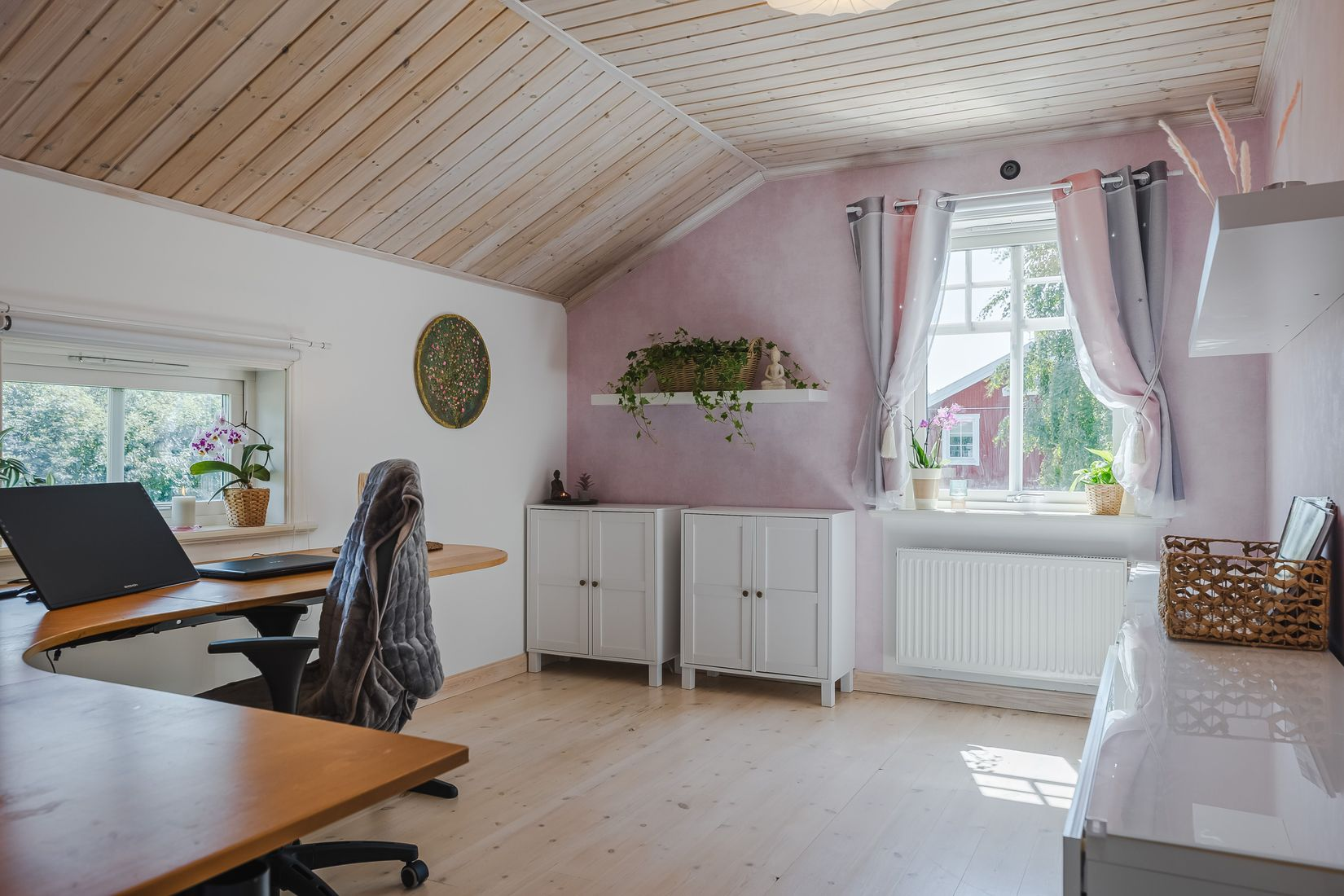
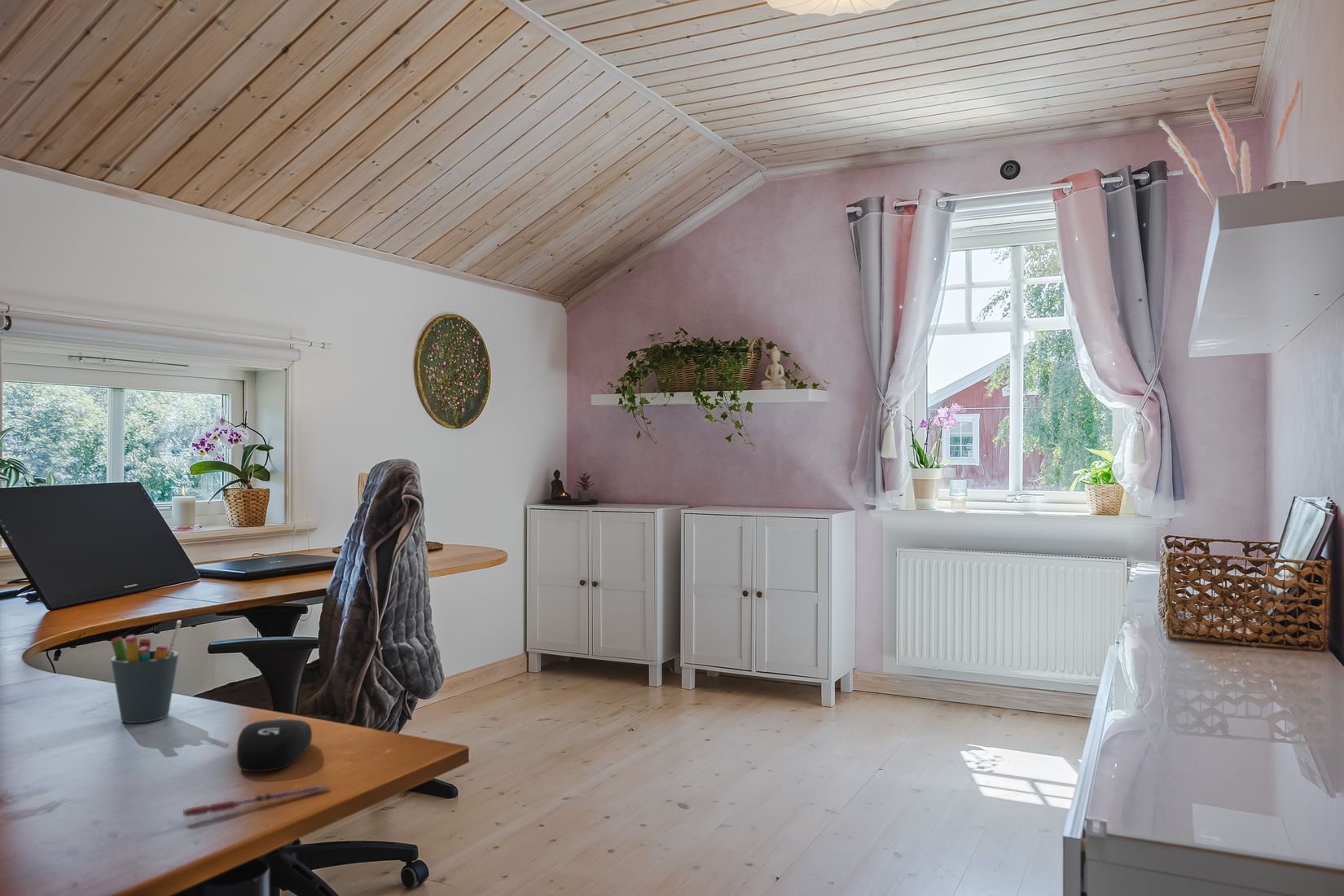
+ pen [182,784,330,818]
+ pen holder [110,620,182,723]
+ computer mouse [235,716,313,772]
